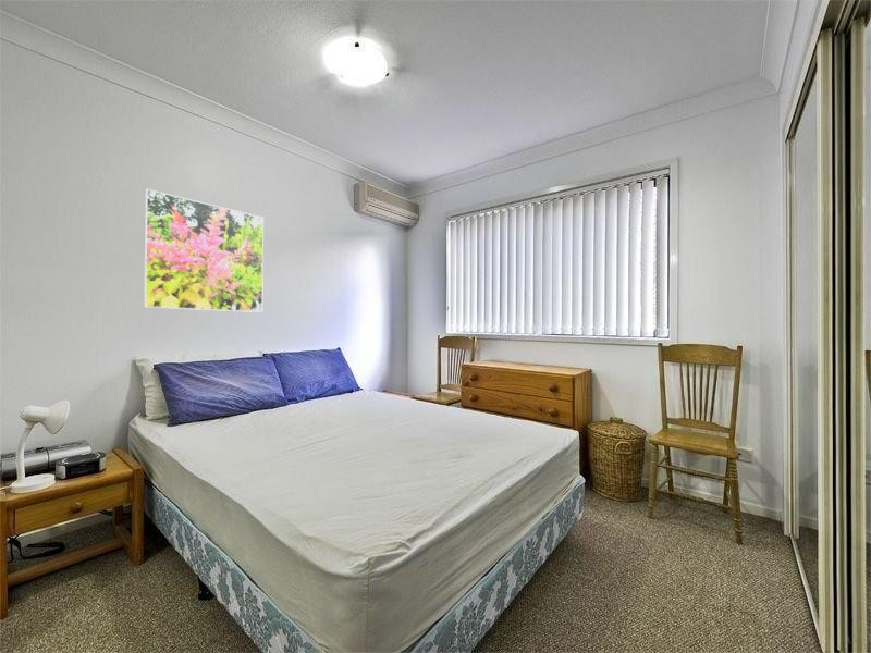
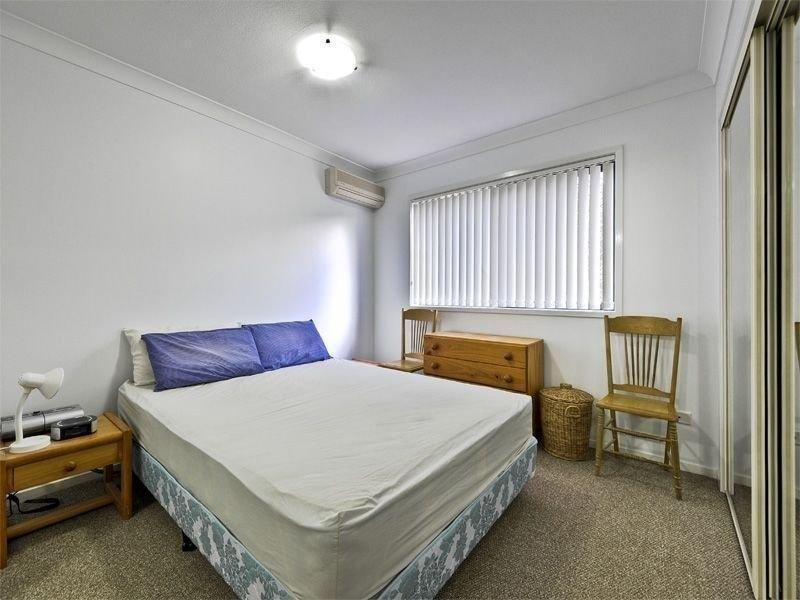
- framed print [143,188,265,313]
